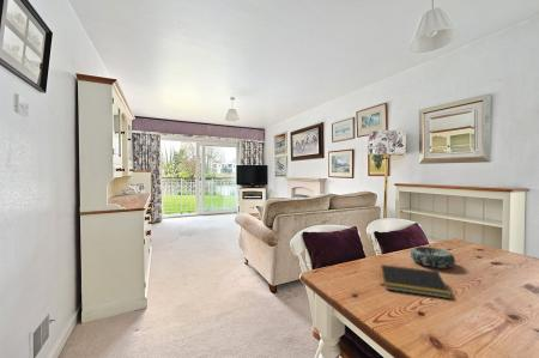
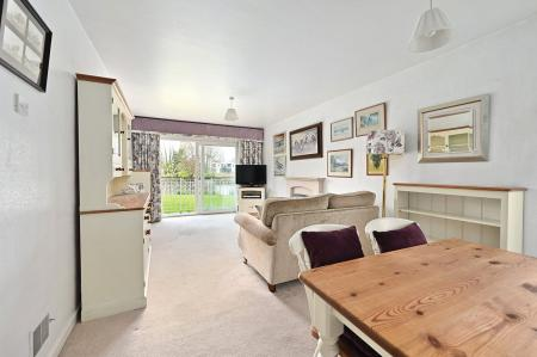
- notepad [378,263,453,299]
- decorative bowl [410,245,456,269]
